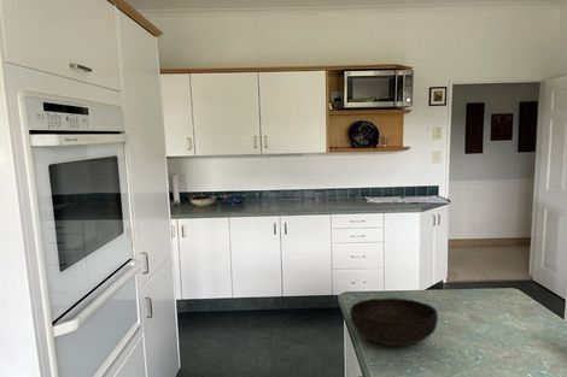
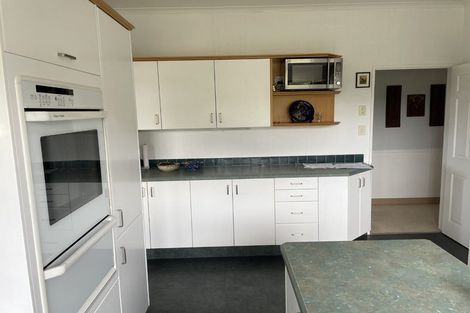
- bowl [349,296,439,347]
